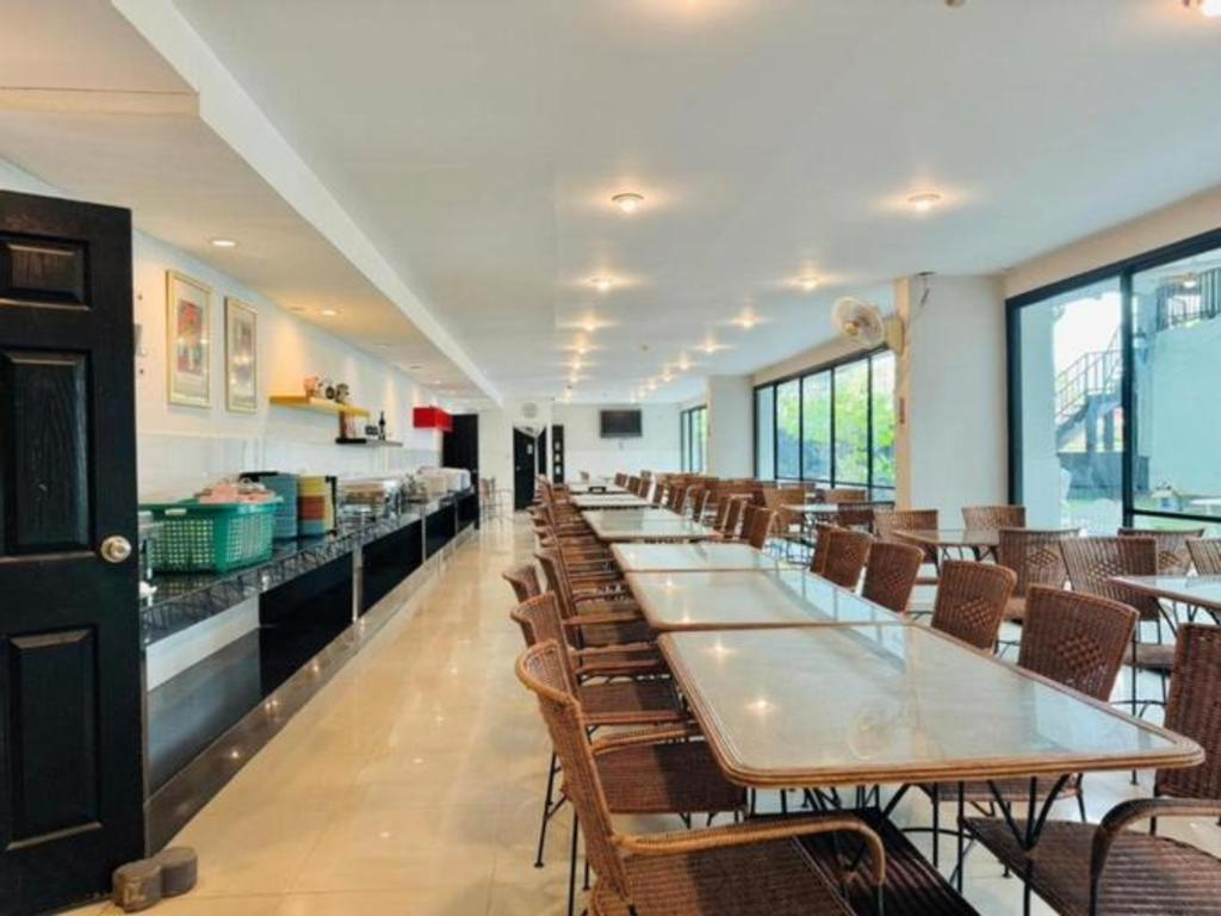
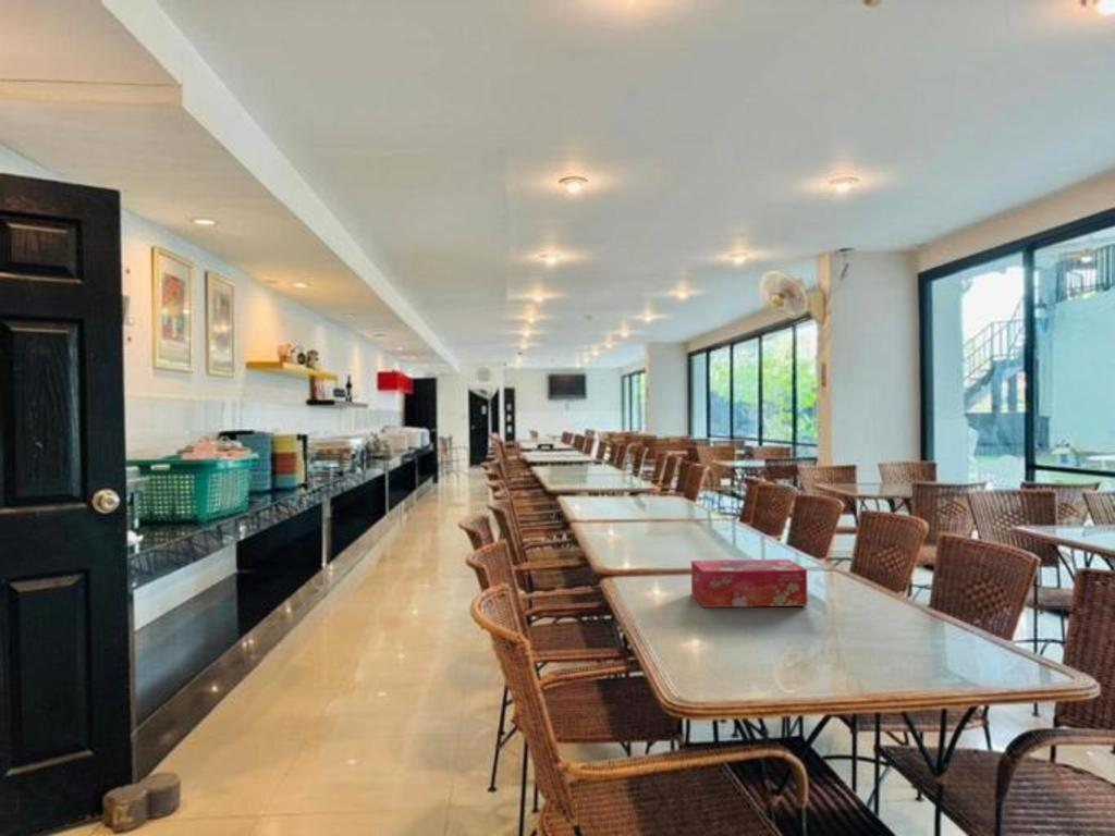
+ tissue box [690,558,808,608]
